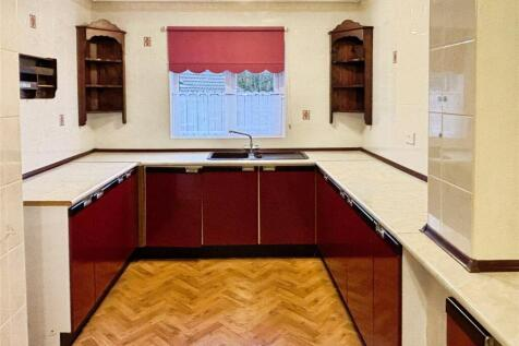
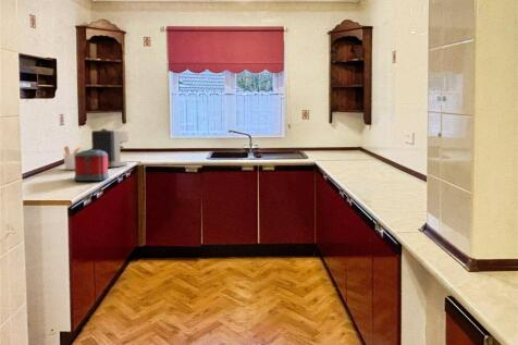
+ utensil holder [63,145,83,171]
+ coffee maker [90,127,130,168]
+ toaster [73,149,110,182]
